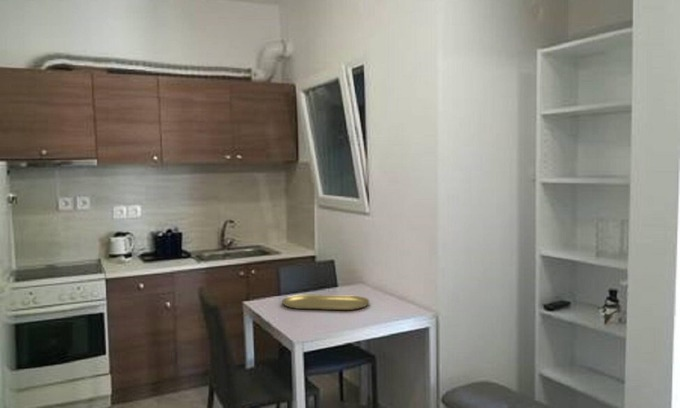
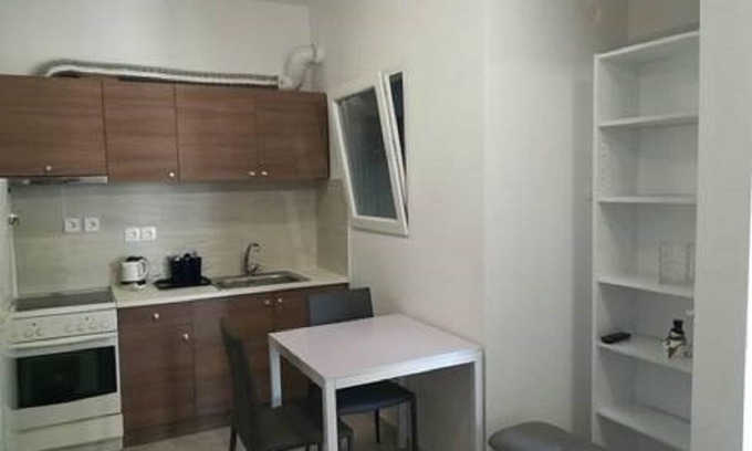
- placemat [281,293,370,311]
